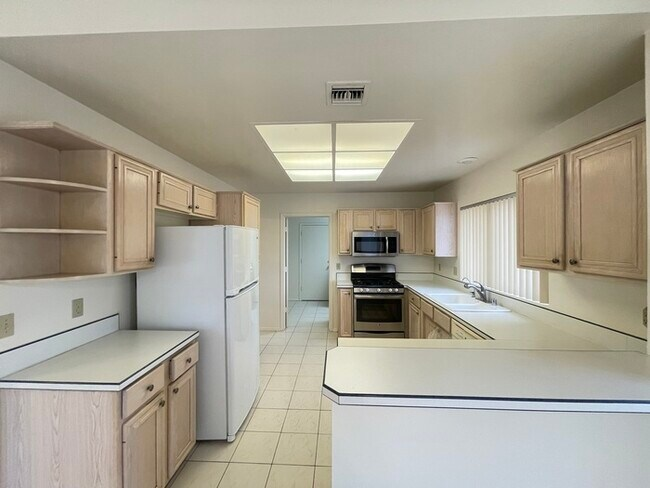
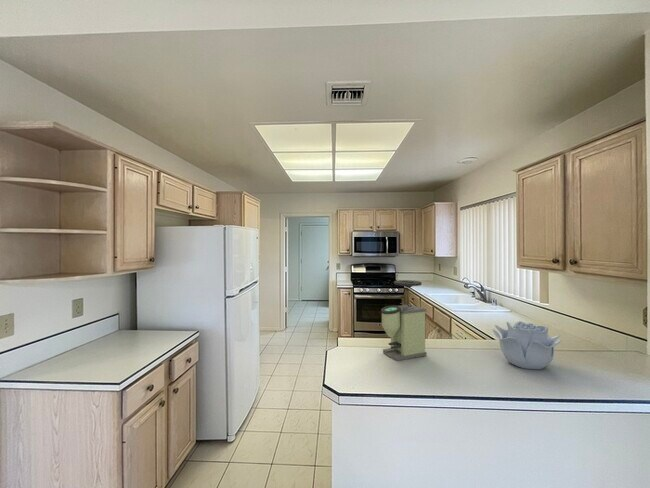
+ coffee grinder [380,279,428,362]
+ decorative bowl [491,320,562,371]
